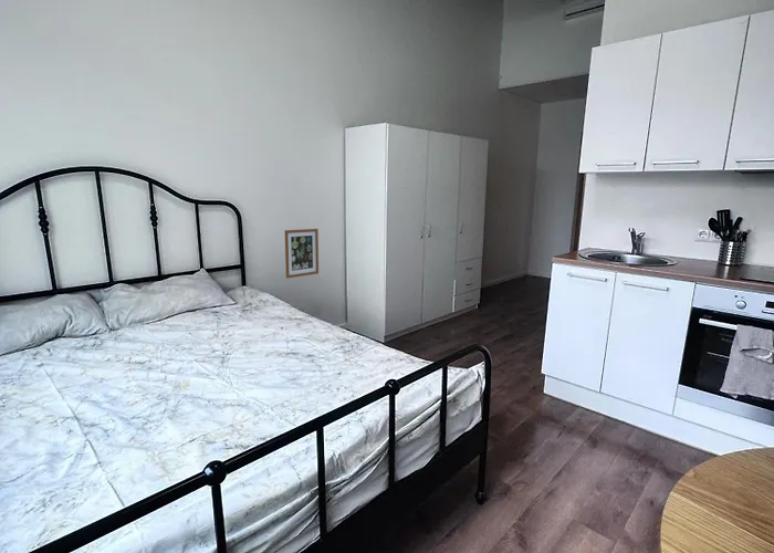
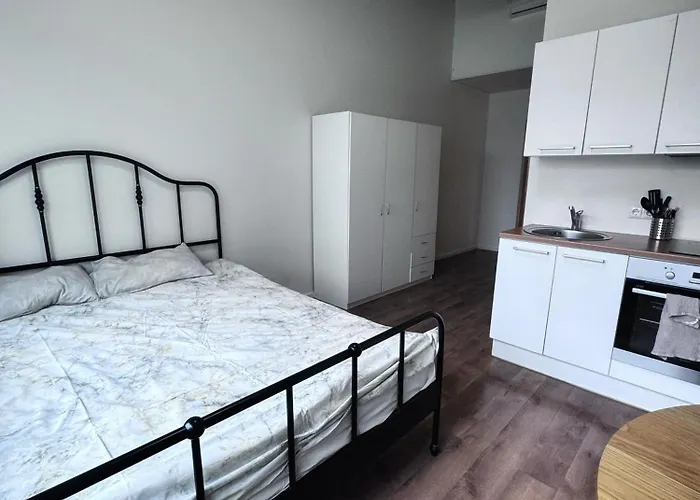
- wall art [284,228,320,279]
